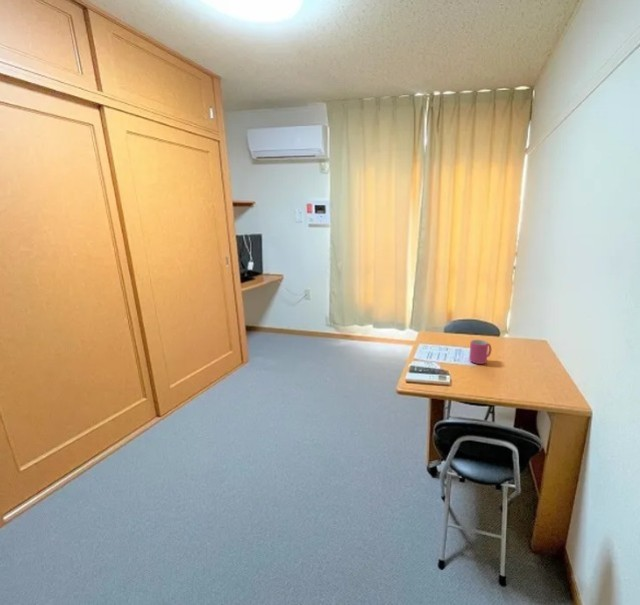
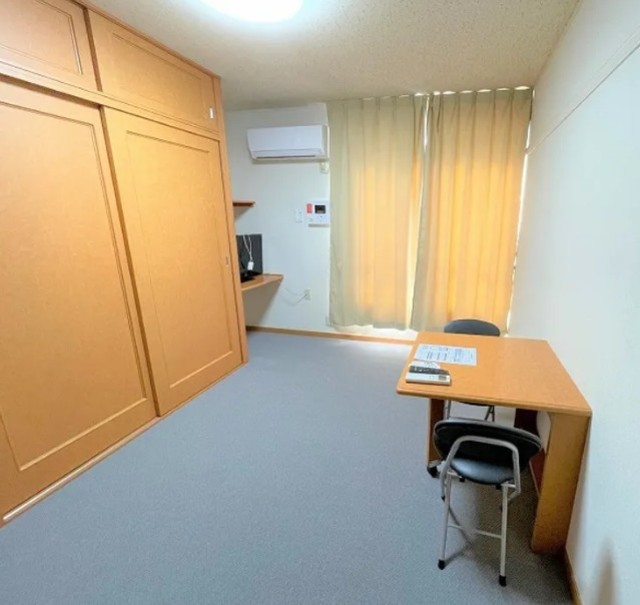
- mug [468,339,492,365]
